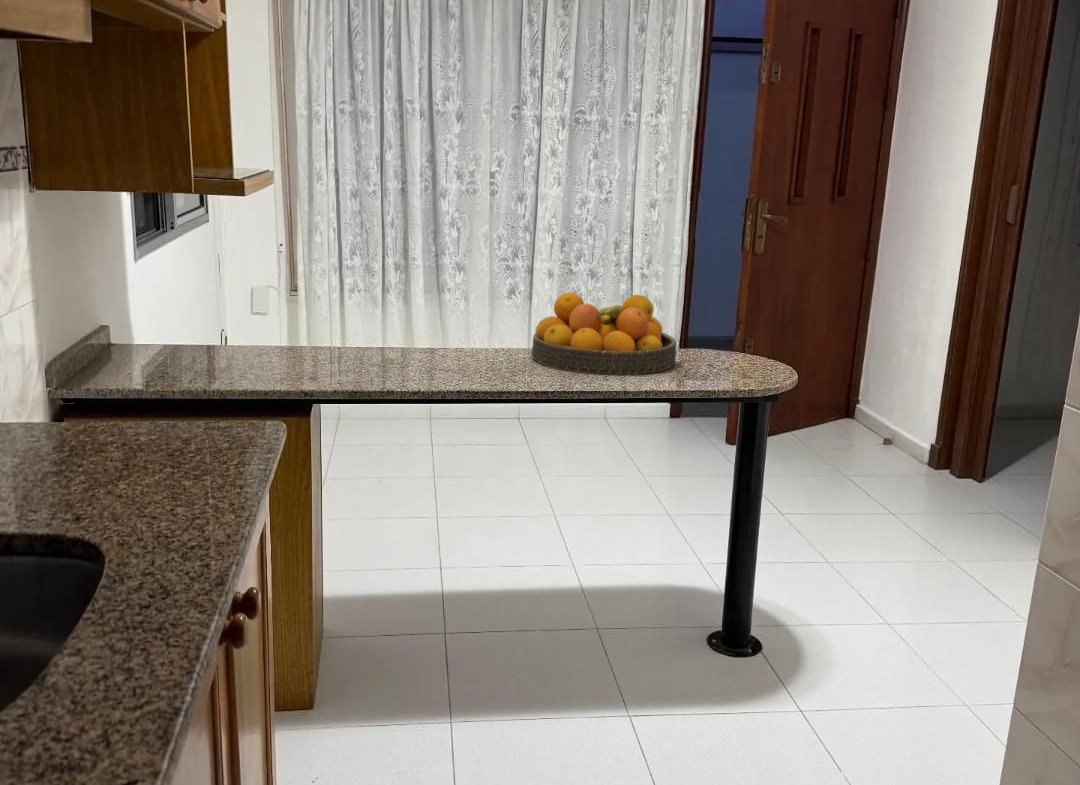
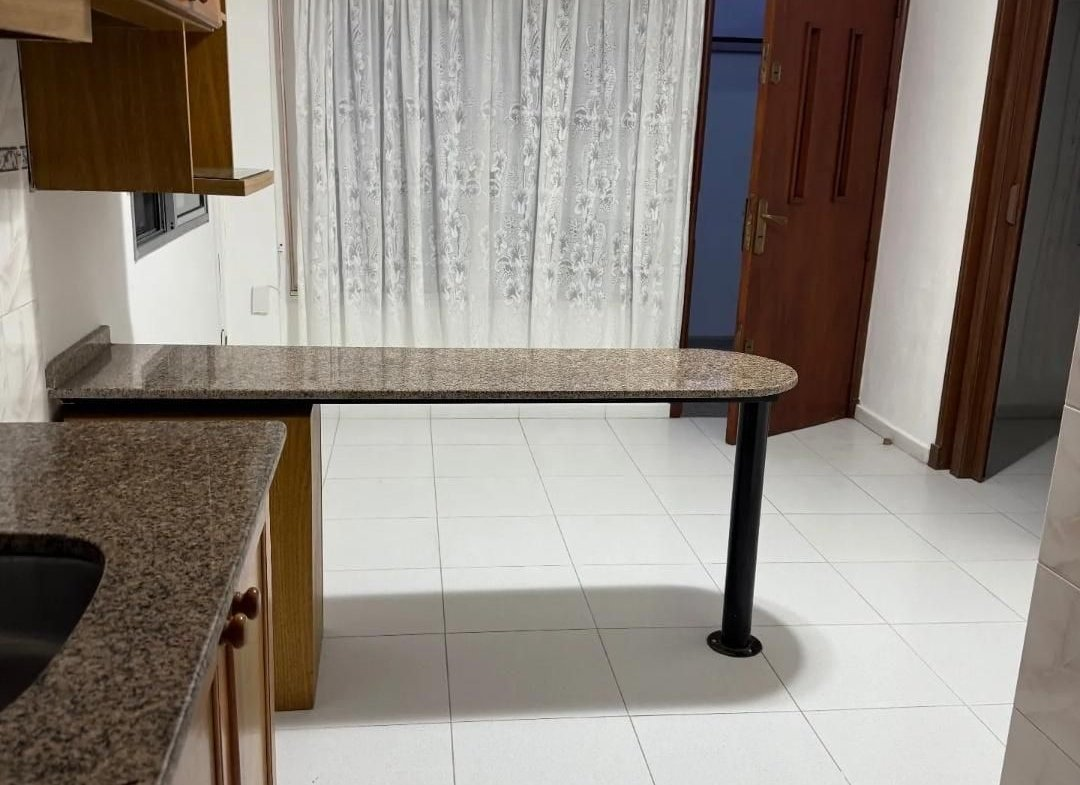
- fruit bowl [531,291,677,376]
